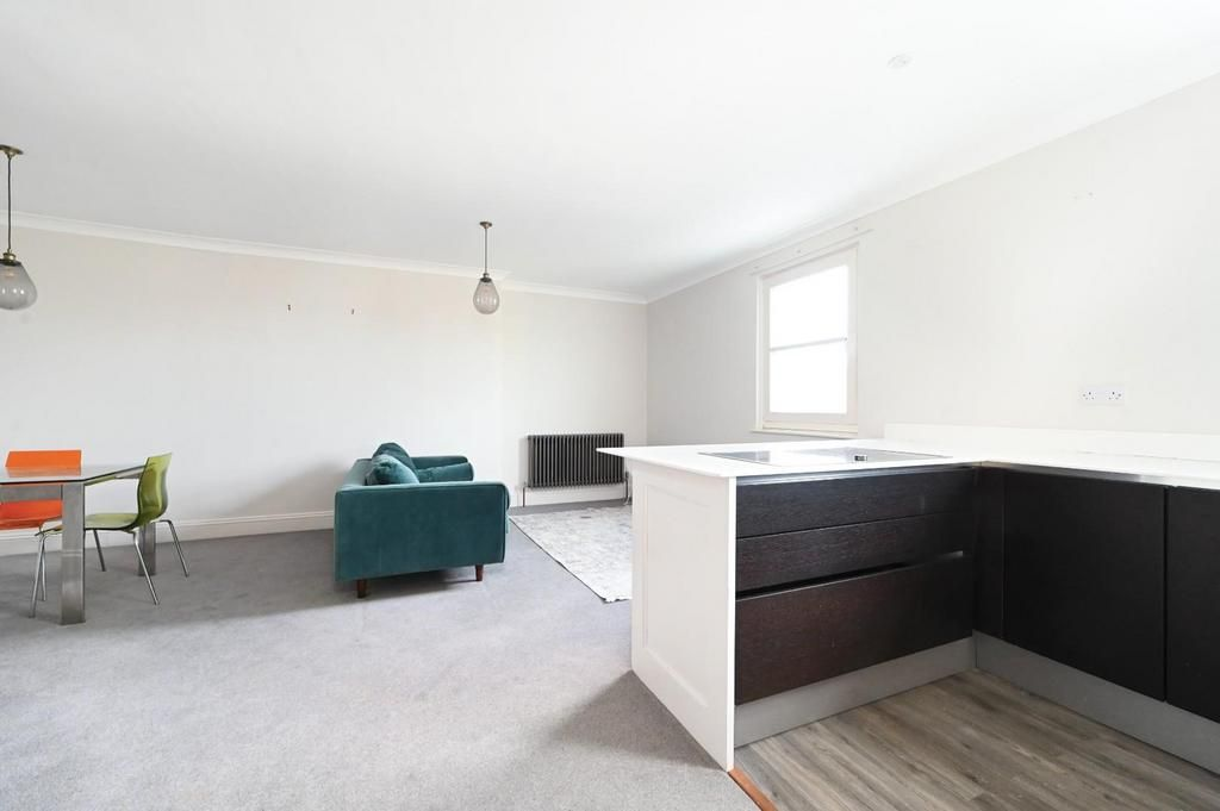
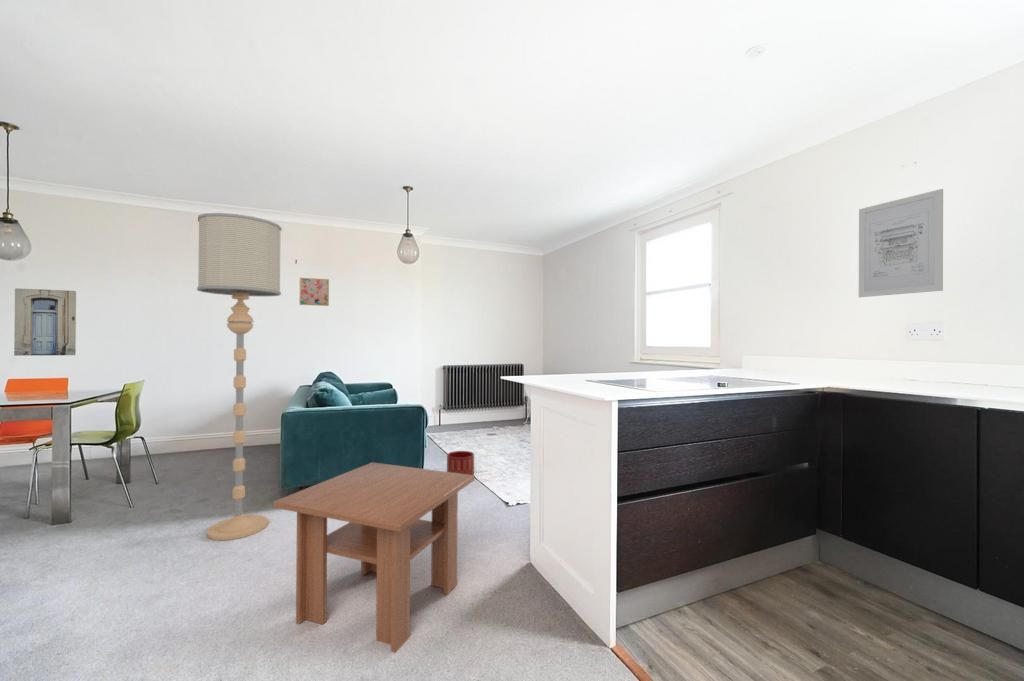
+ wall art [298,277,330,307]
+ wall art [13,287,77,357]
+ planter [446,450,475,476]
+ coffee table [272,461,476,654]
+ wall art [858,188,944,298]
+ floor lamp [196,212,283,541]
